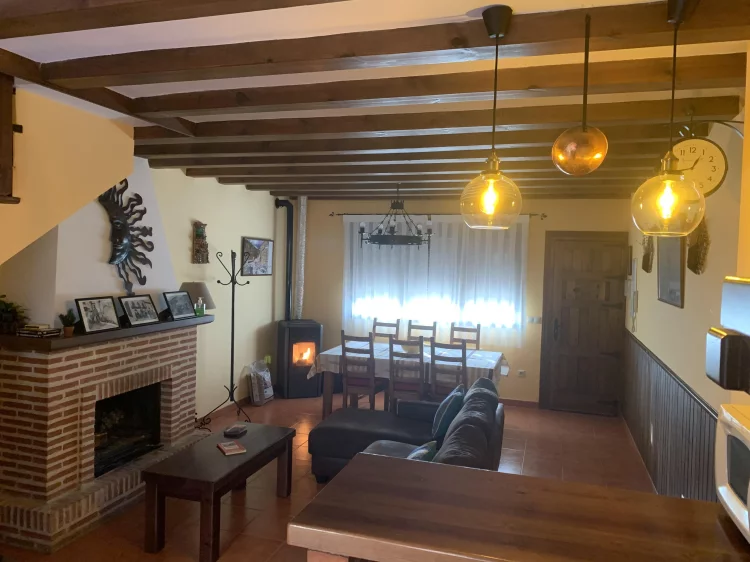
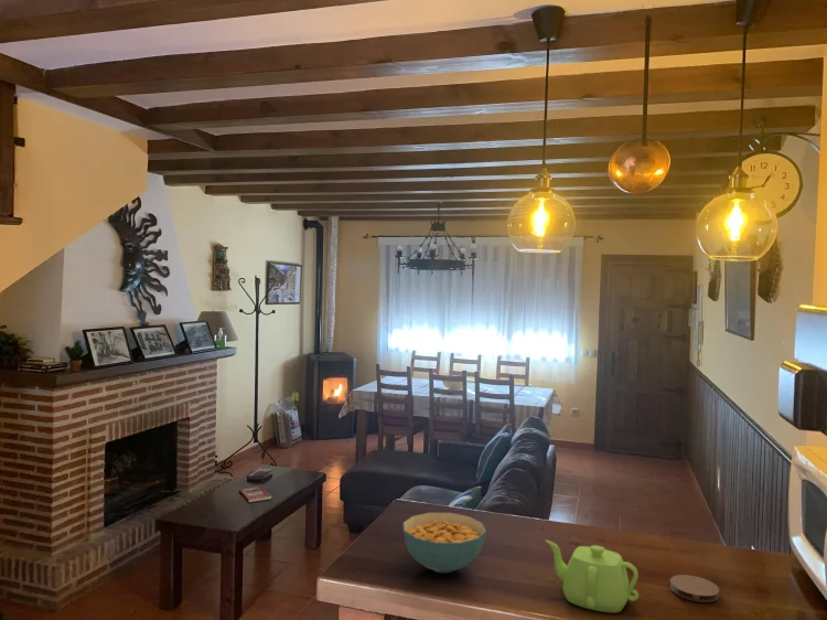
+ teapot [545,538,640,613]
+ cereal bowl [401,512,487,574]
+ coaster [669,574,720,603]
